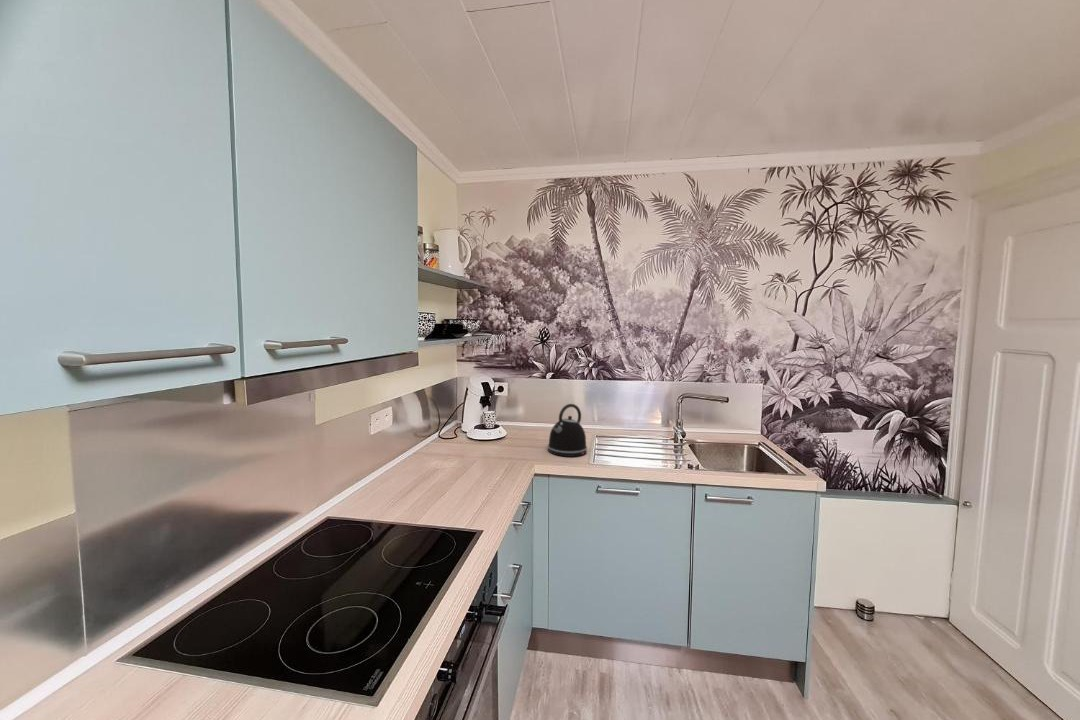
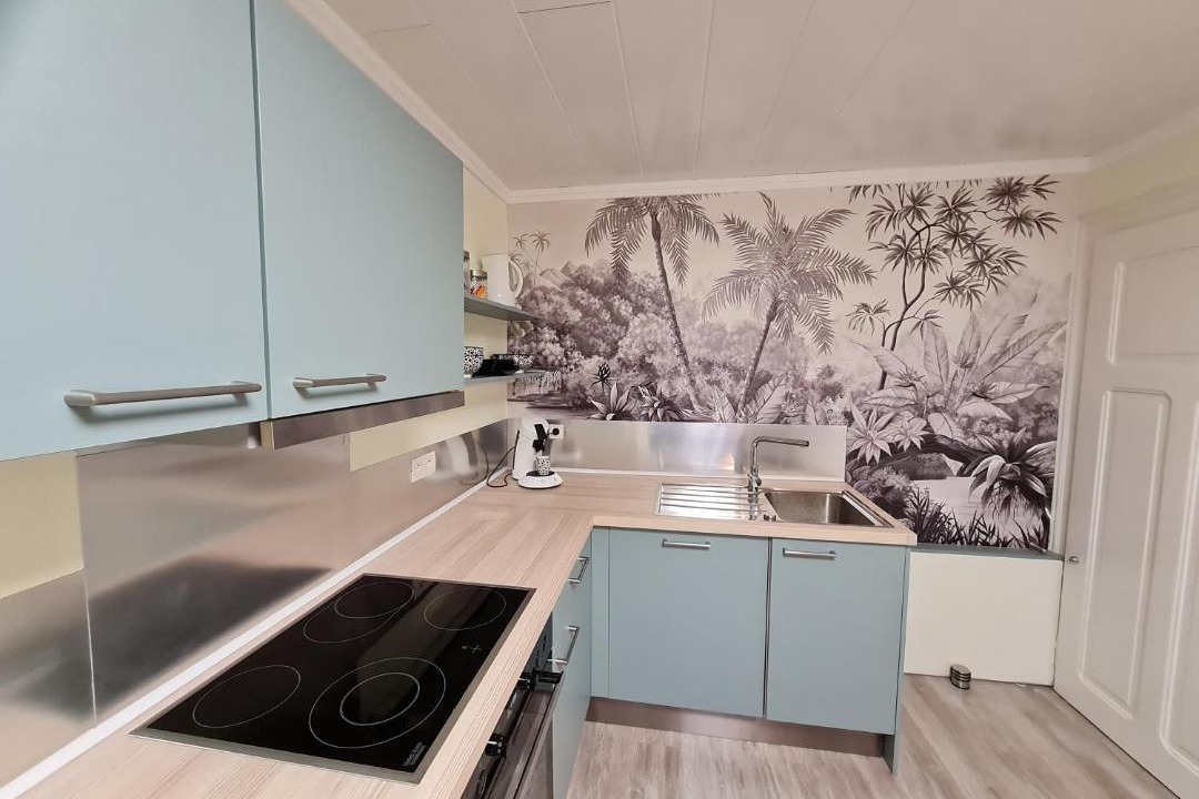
- kettle [547,403,588,458]
